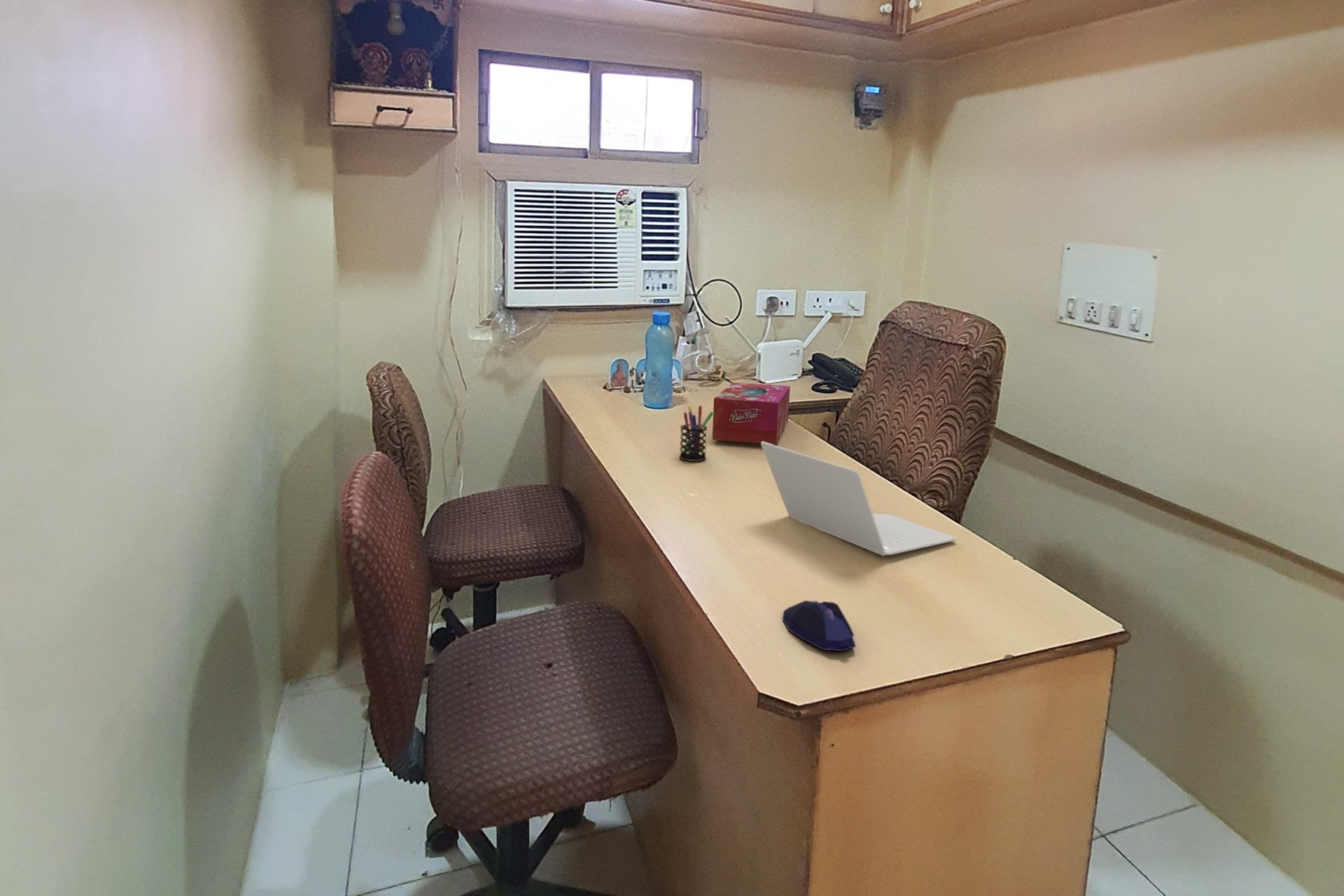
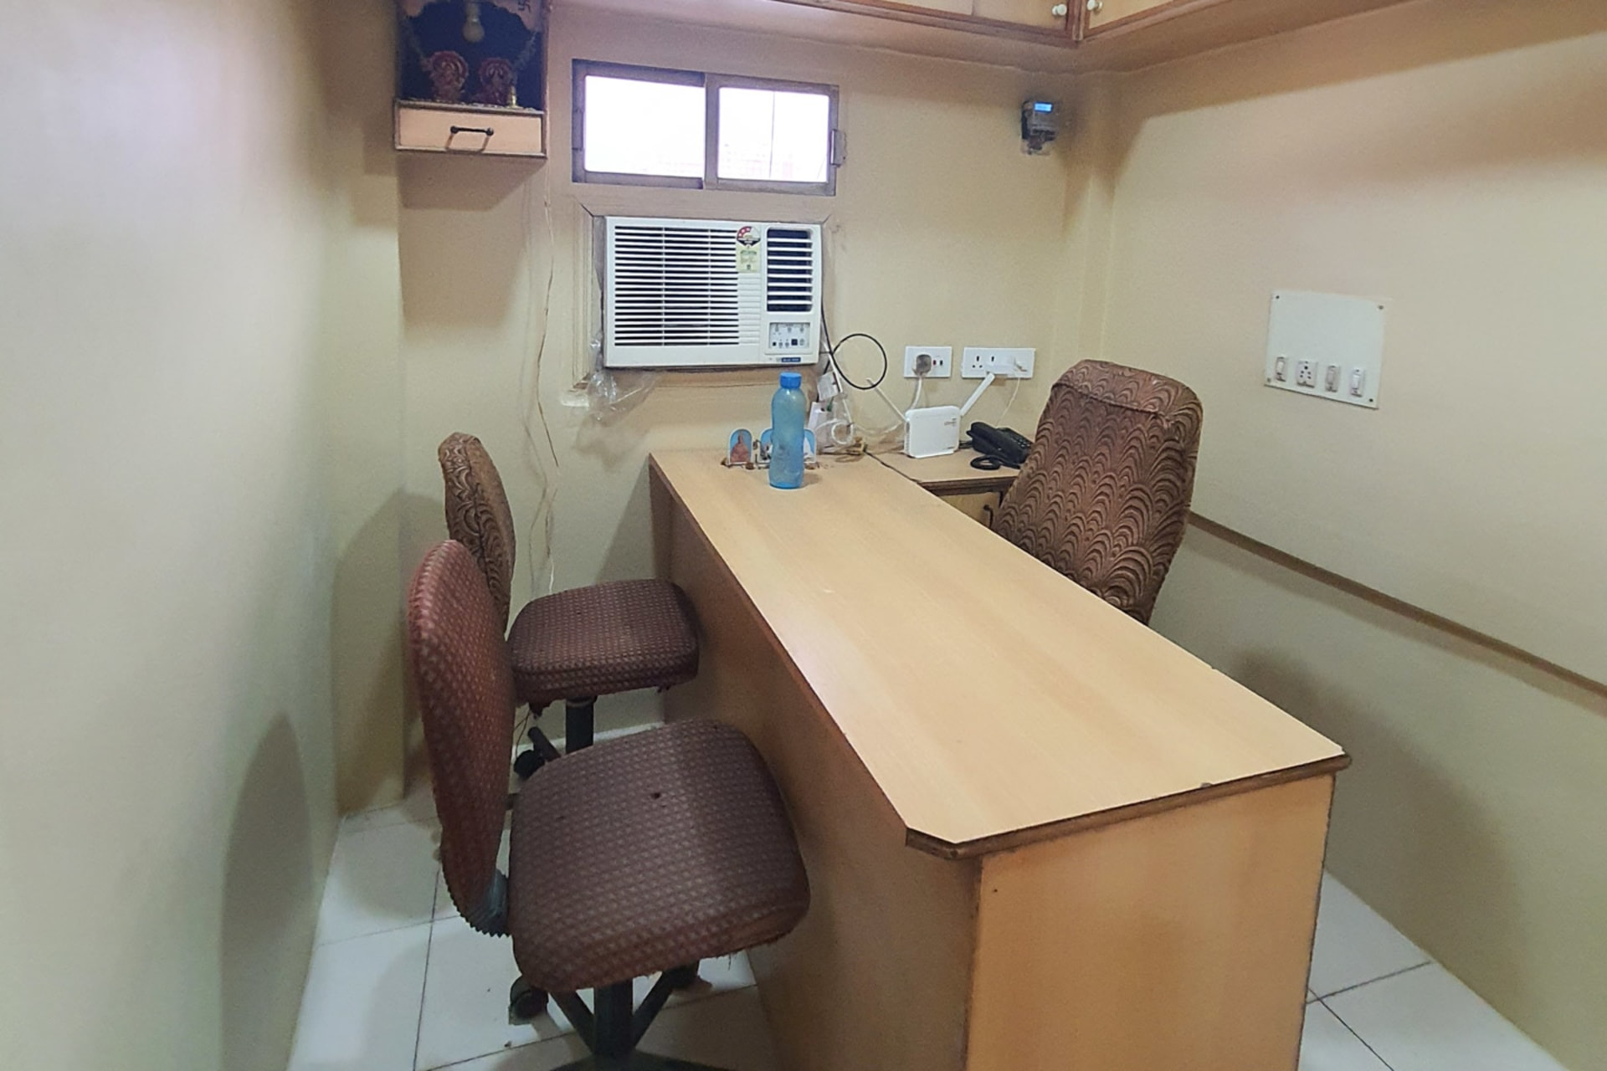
- laptop [760,442,957,556]
- pen holder [678,405,714,462]
- computer mouse [782,600,857,652]
- tissue box [711,381,791,445]
